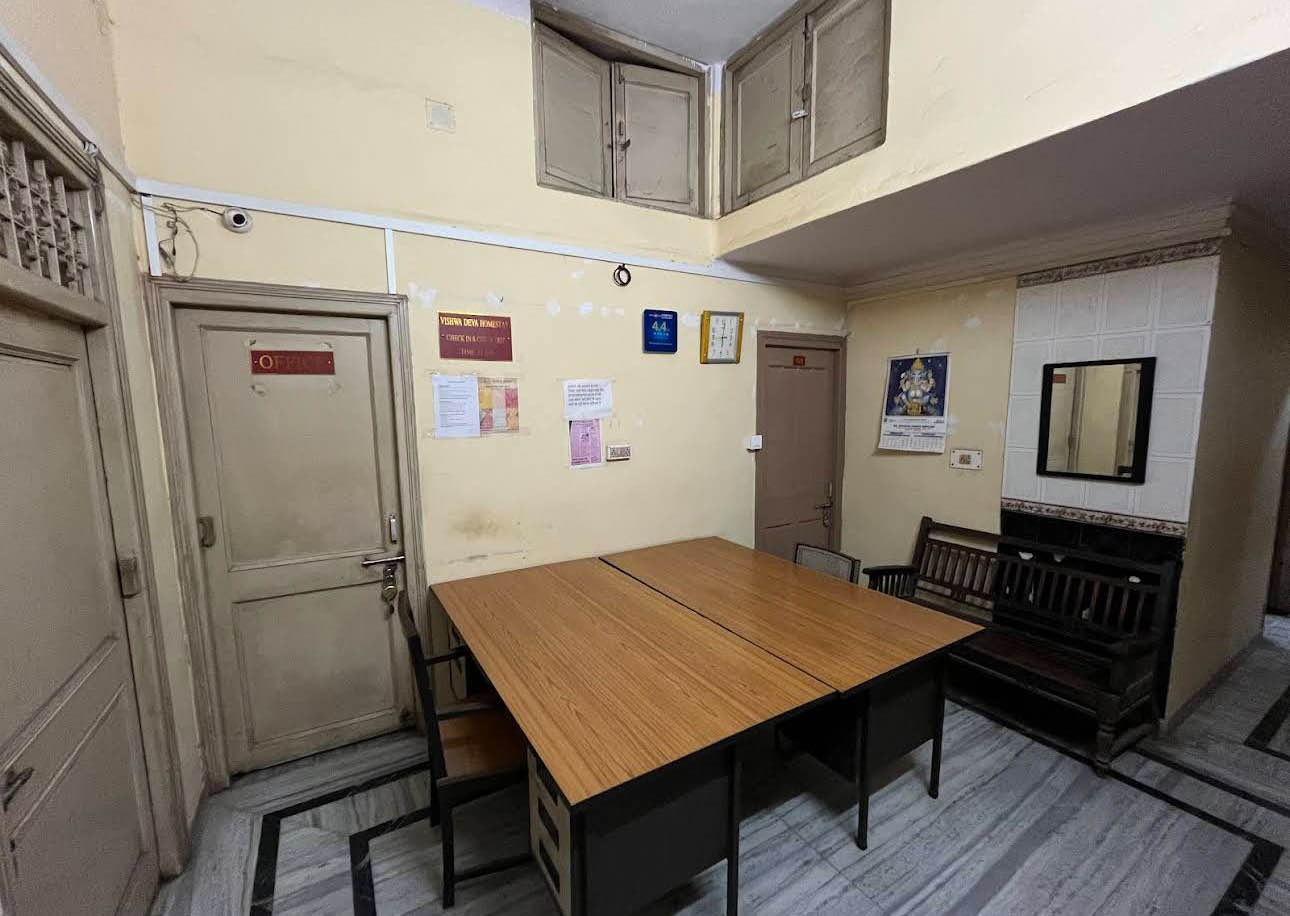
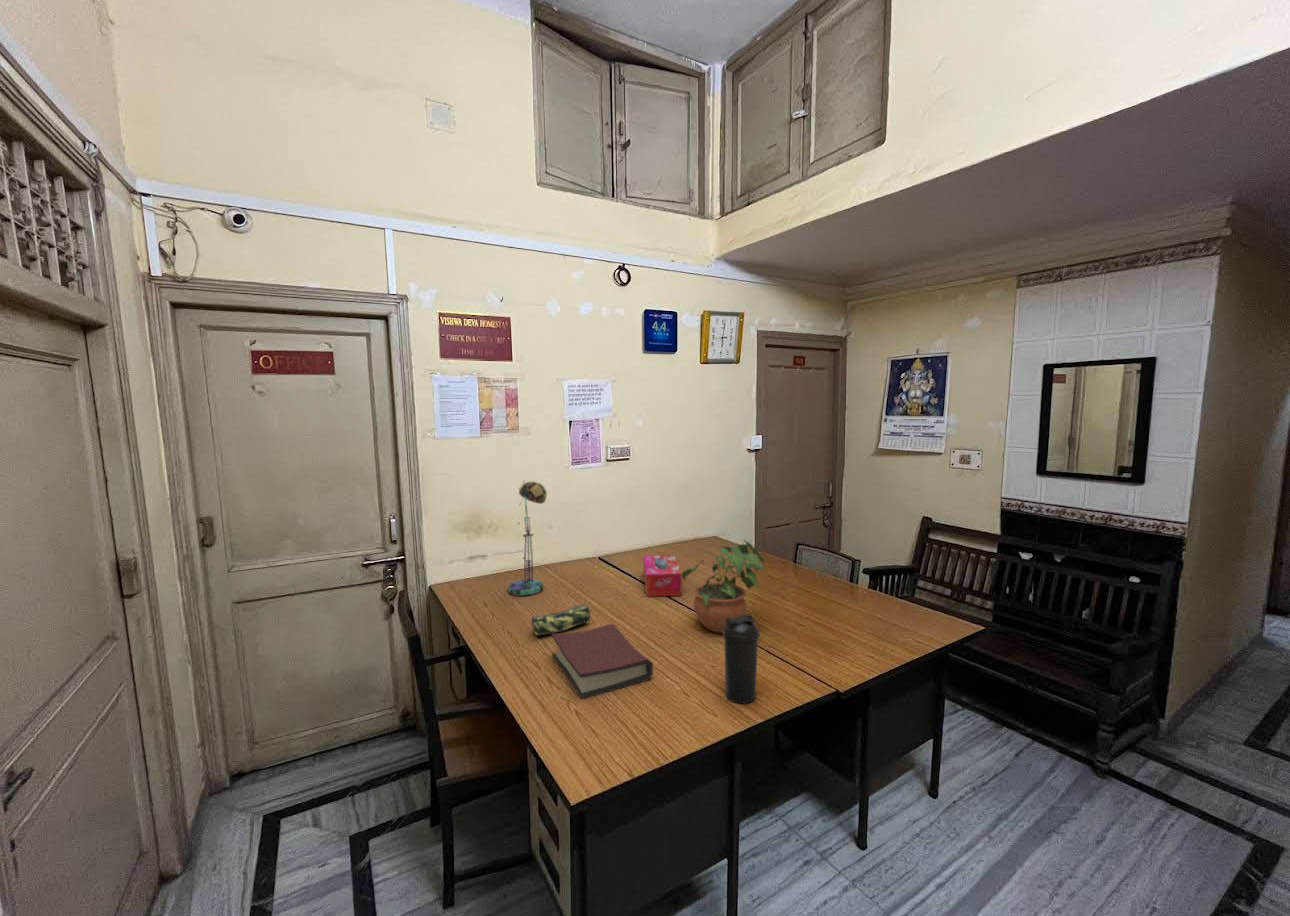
+ potted plant [681,539,766,634]
+ hardback book [551,623,654,700]
+ desk lamp [507,479,548,597]
+ tissue box [643,554,682,598]
+ pencil case [531,602,591,637]
+ water bottle [722,613,760,704]
